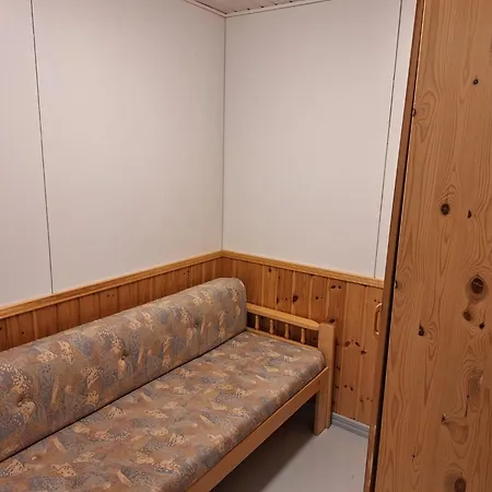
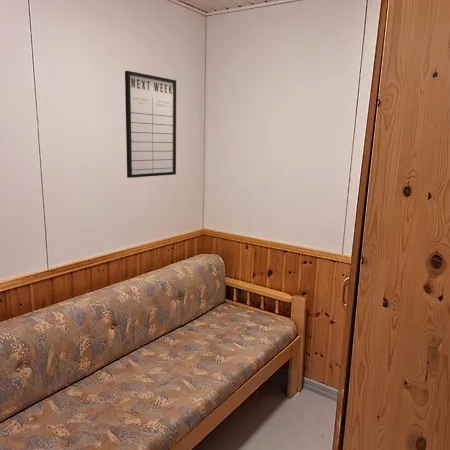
+ writing board [124,70,177,179]
